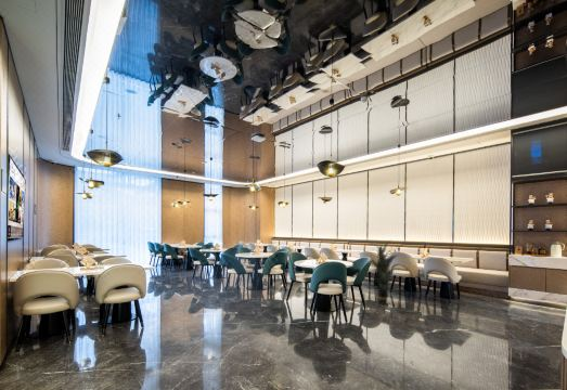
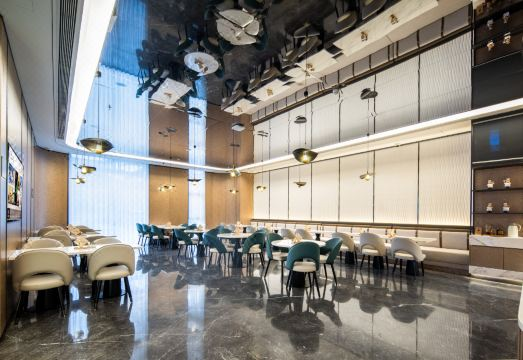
- indoor plant [368,239,402,306]
